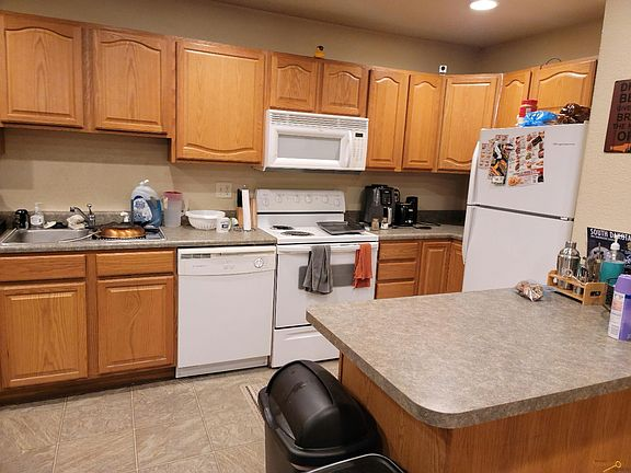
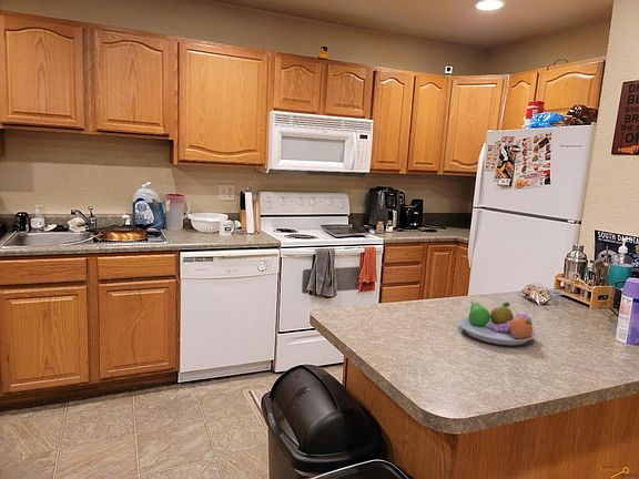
+ fruit bowl [458,300,537,346]
